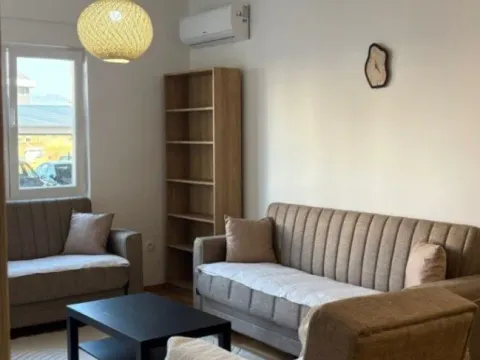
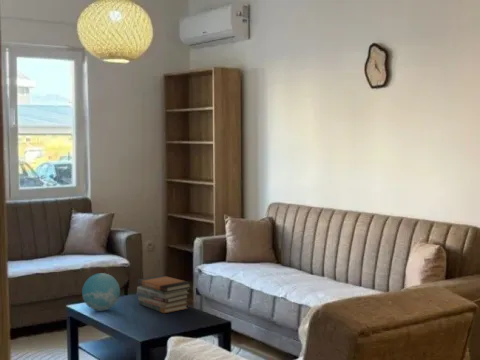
+ decorative ball [81,272,121,312]
+ book stack [136,274,192,314]
